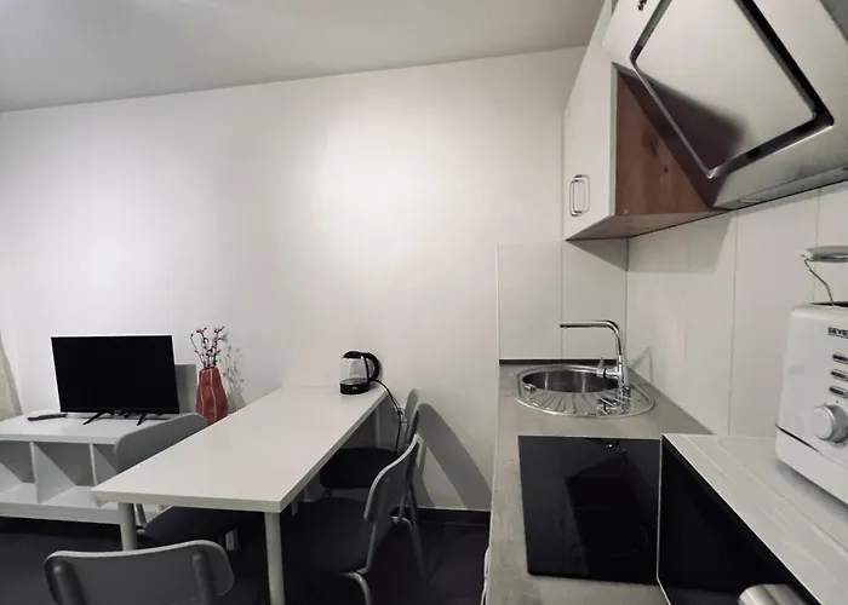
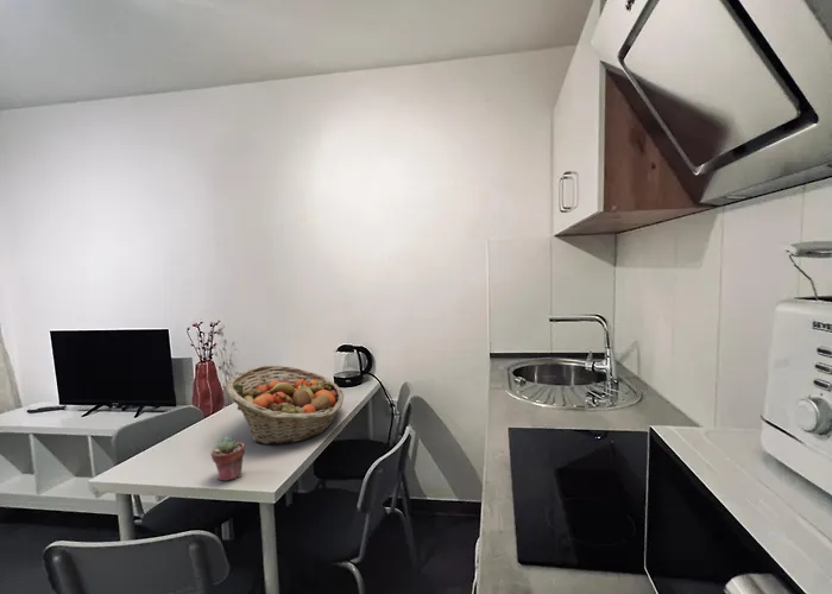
+ potted succulent [210,436,246,482]
+ fruit basket [226,365,345,446]
